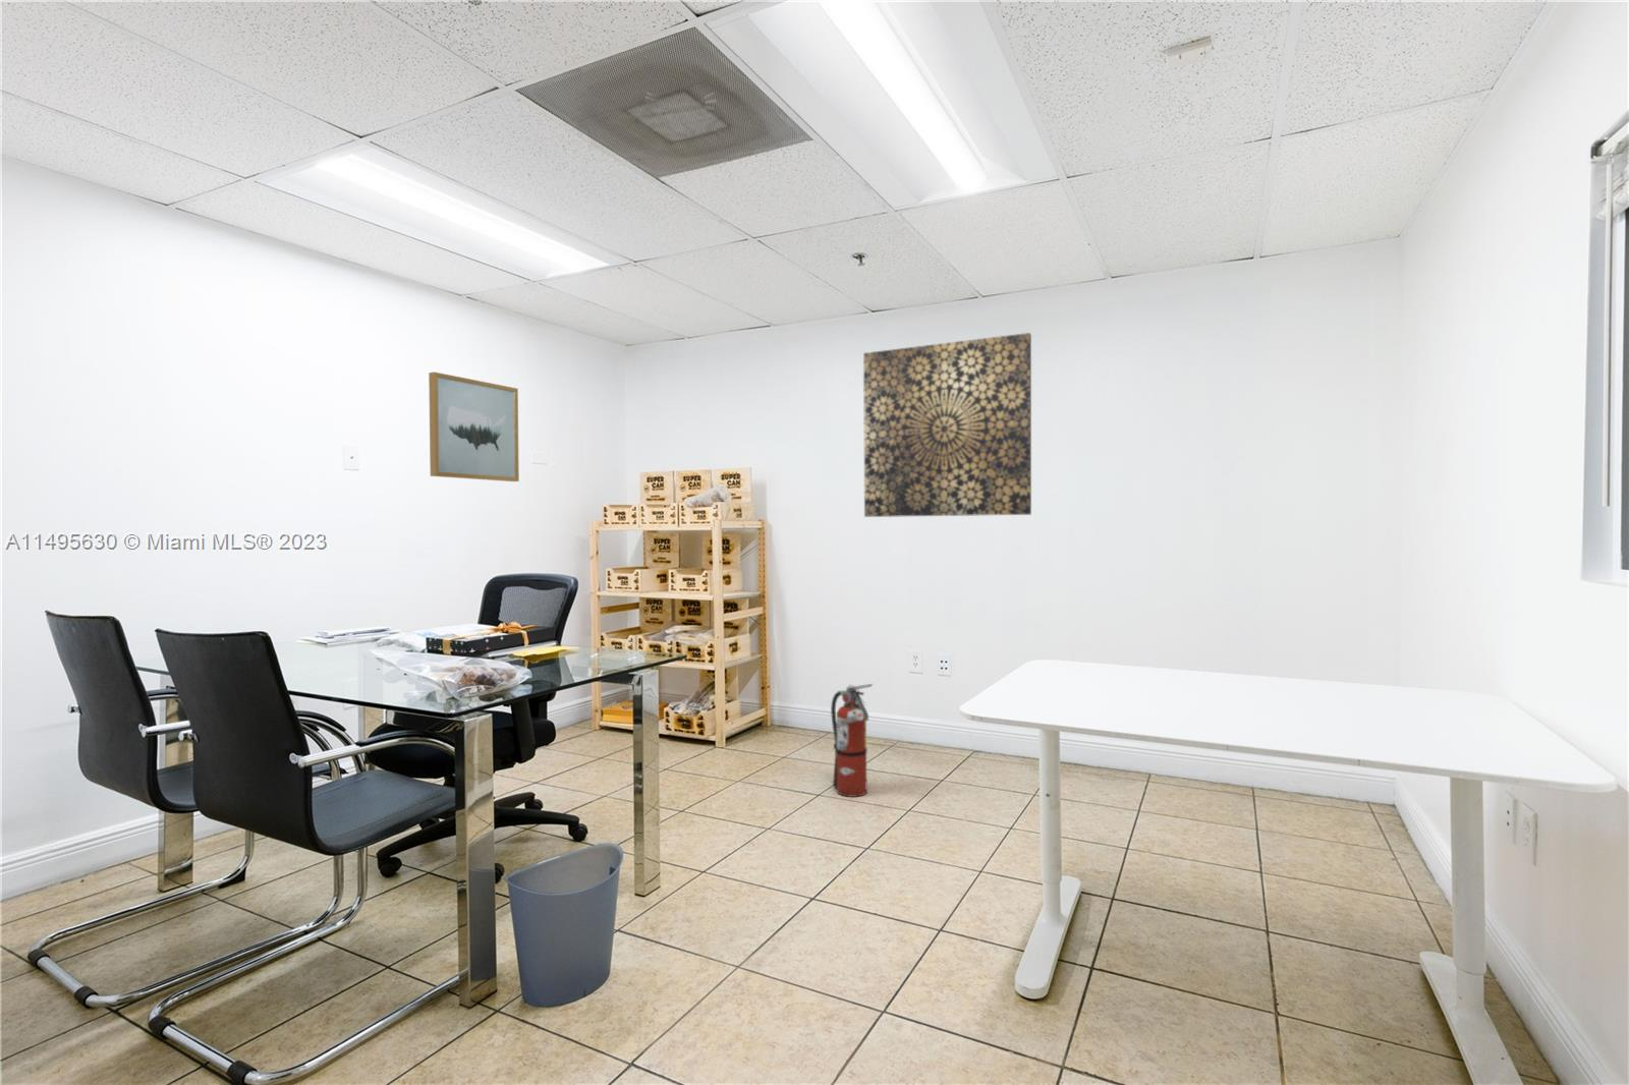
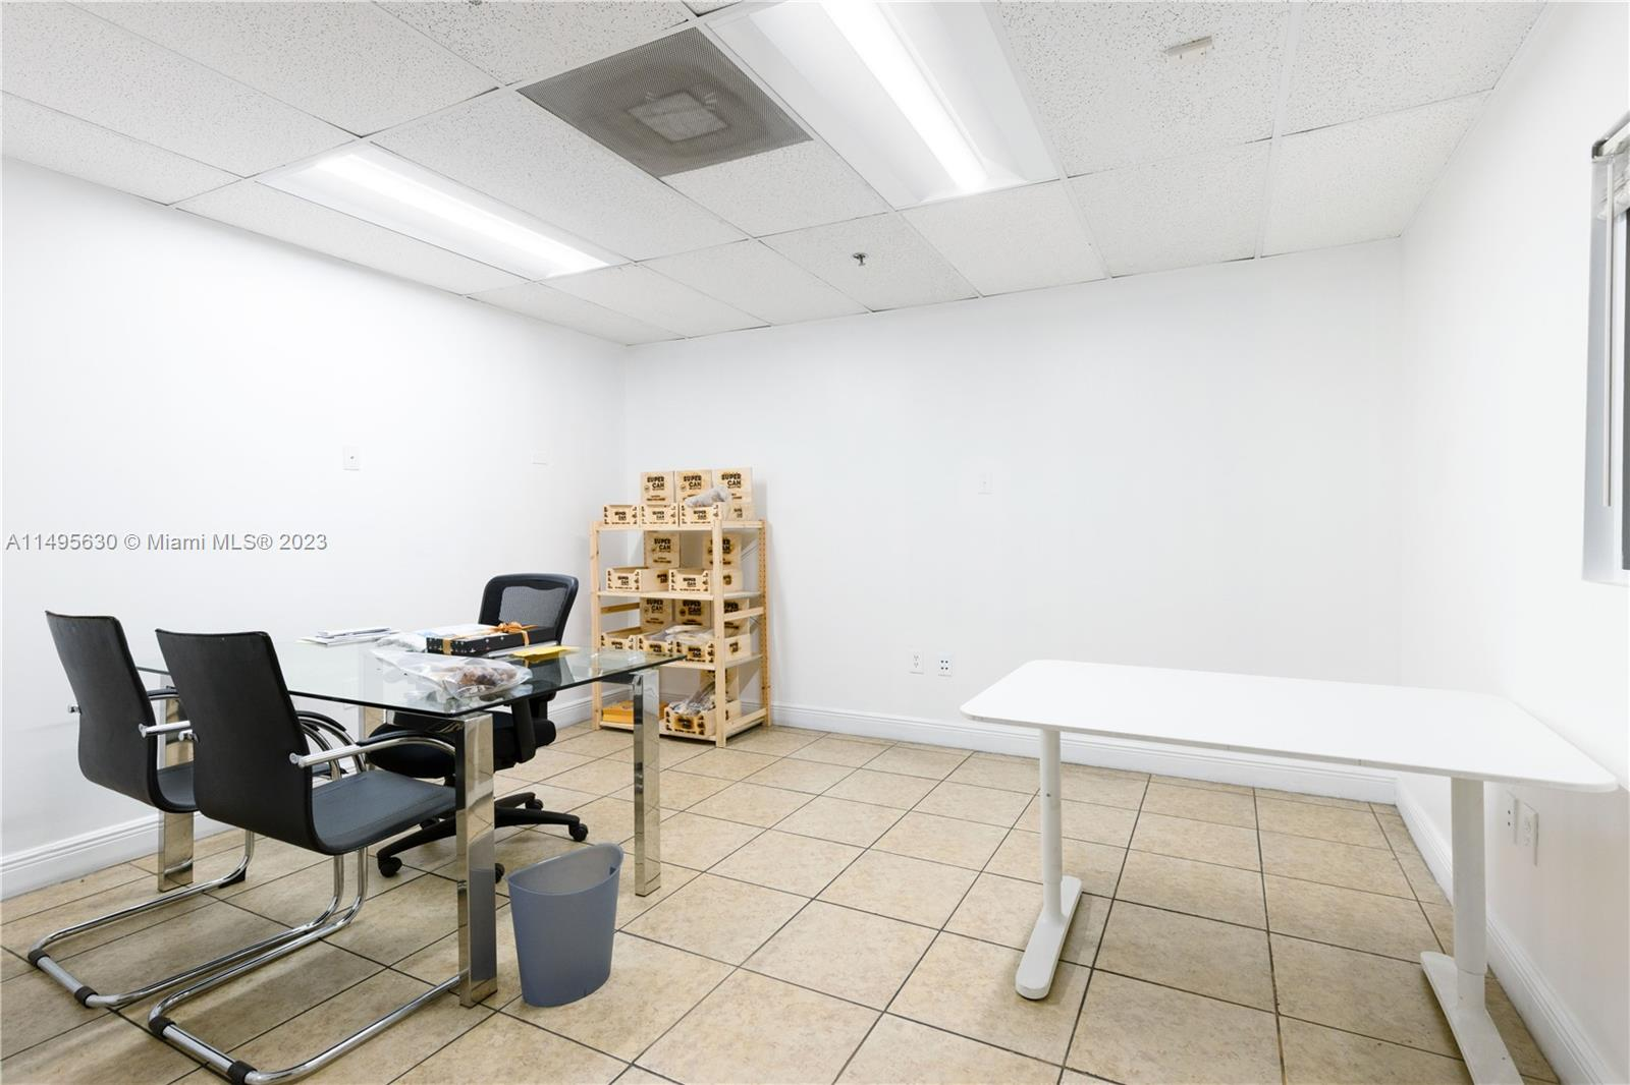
- wall art [862,332,1032,518]
- wall art [428,371,521,482]
- fire extinguisher [830,683,873,798]
